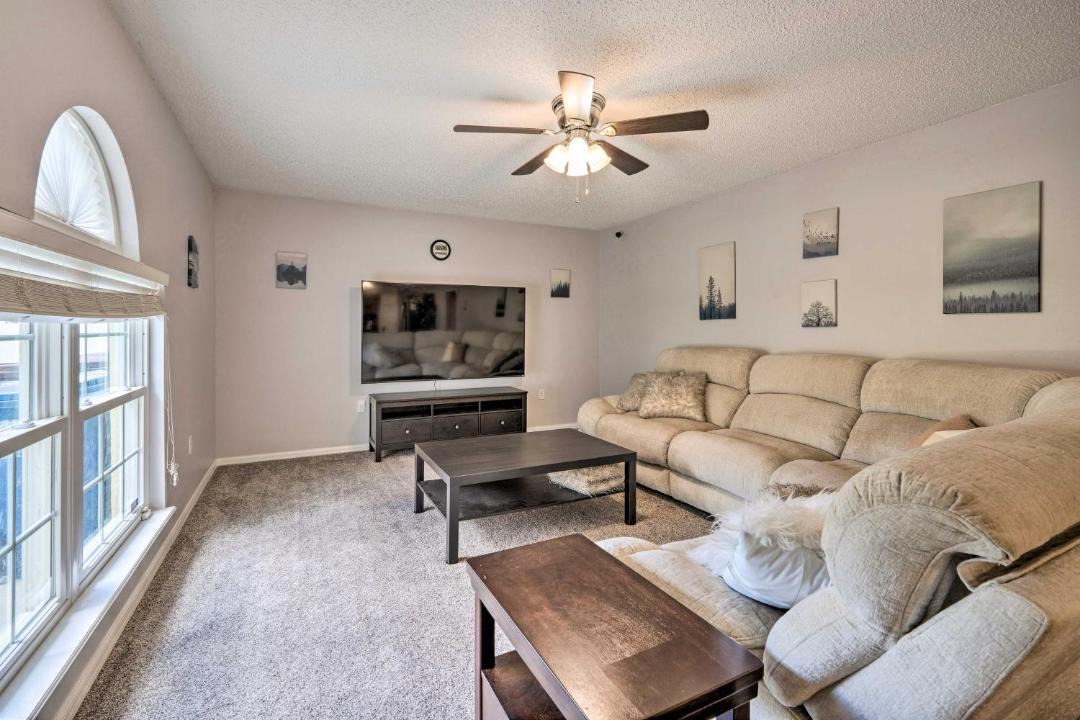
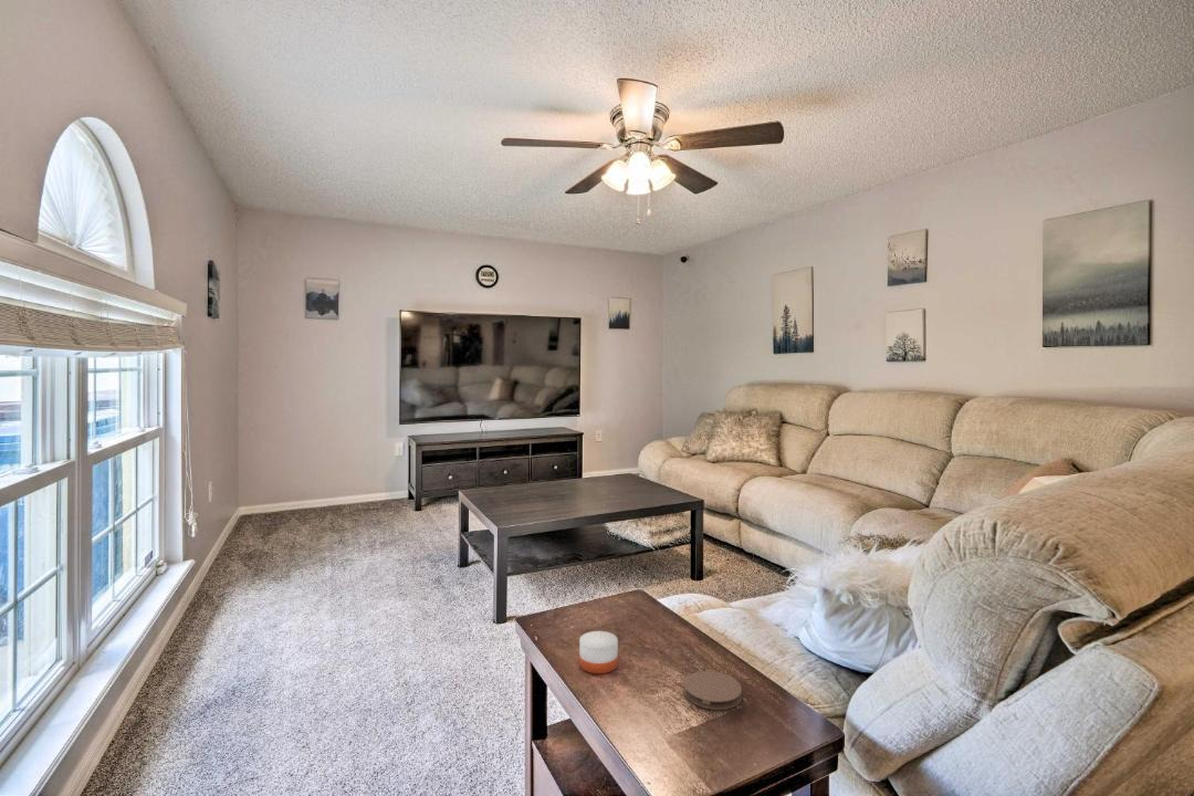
+ coaster [683,670,743,711]
+ candle [578,625,619,674]
